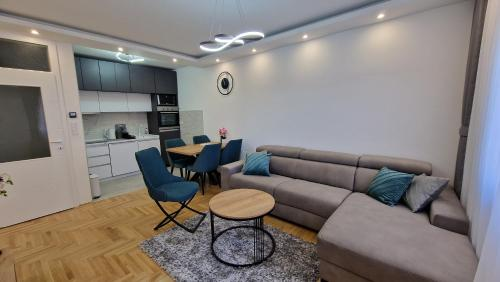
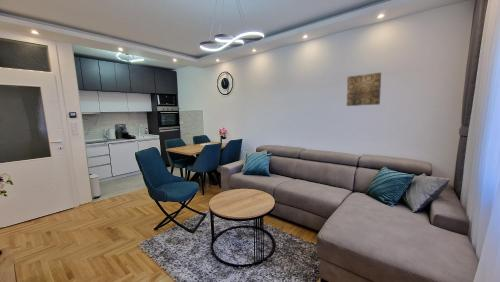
+ wall art [346,71,382,107]
